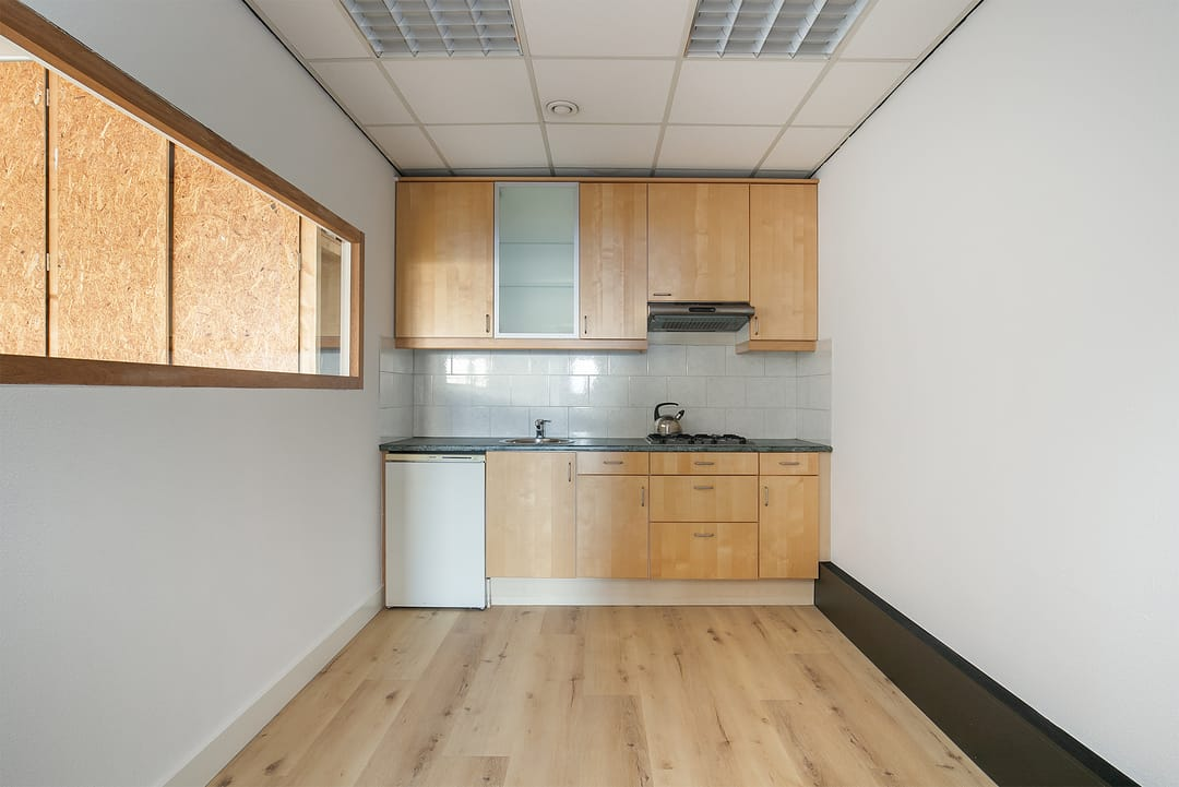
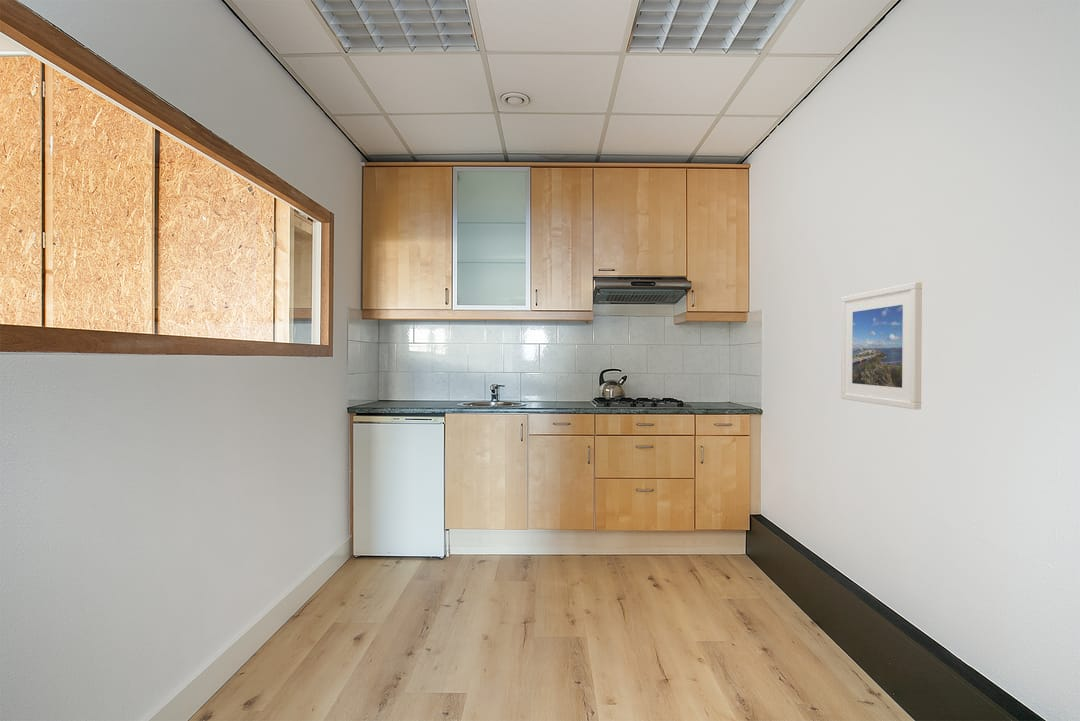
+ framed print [840,281,923,410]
